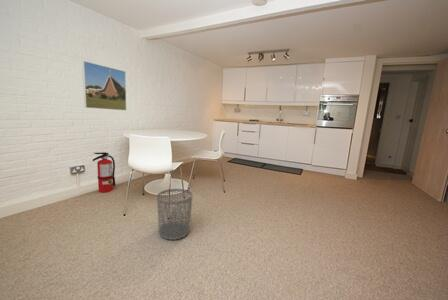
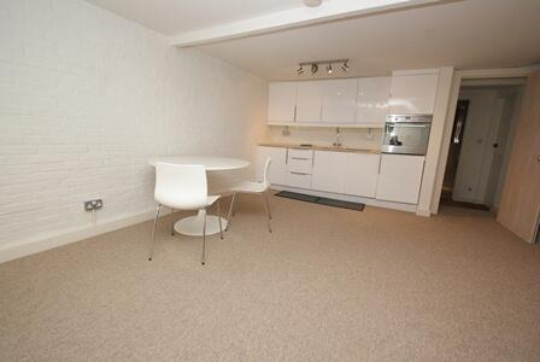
- waste bin [156,188,193,241]
- fire extinguisher [92,151,116,193]
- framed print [81,60,127,111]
